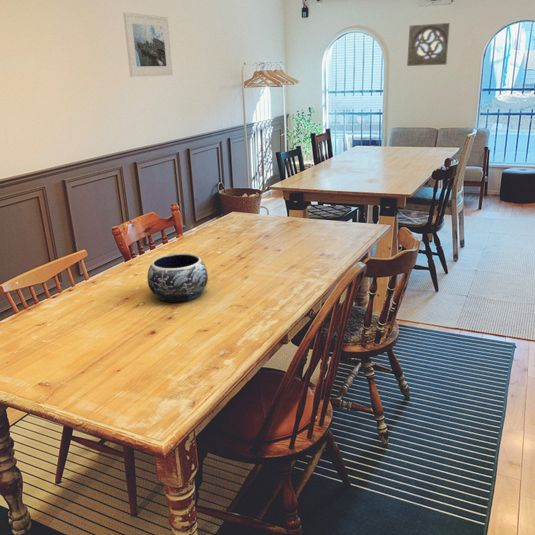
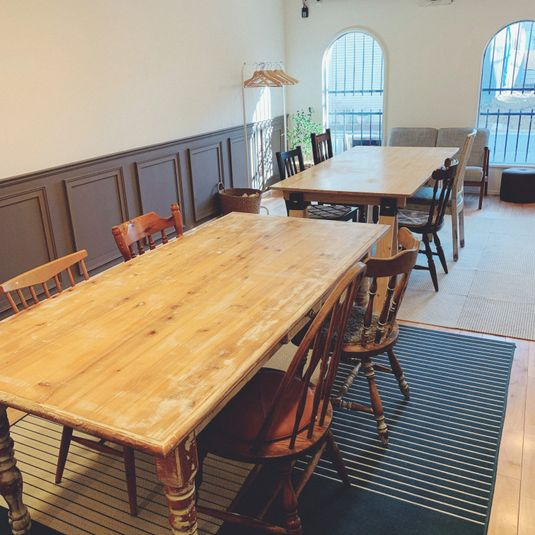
- wall ornament [406,22,451,67]
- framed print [122,11,174,78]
- decorative bowl [147,252,209,303]
